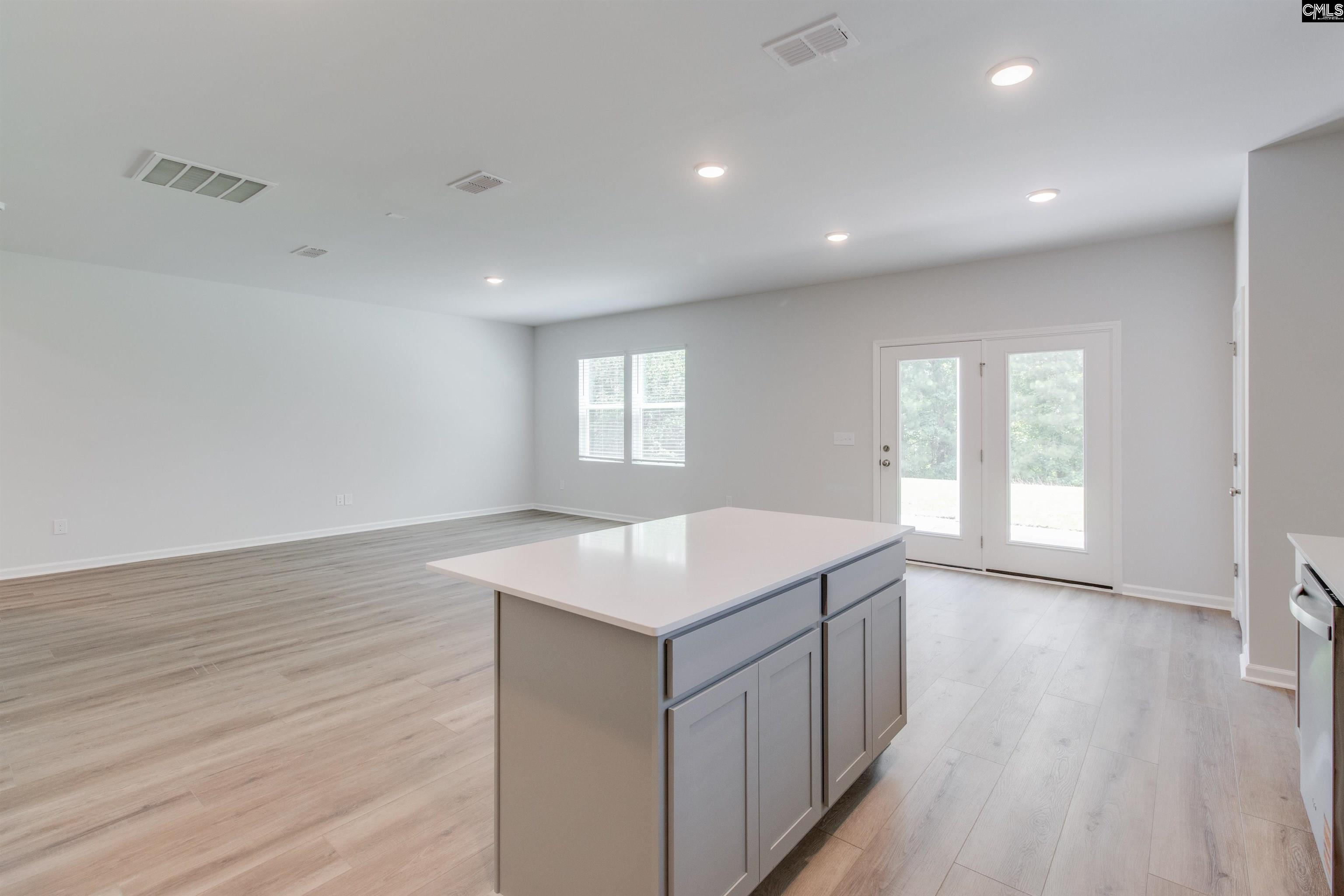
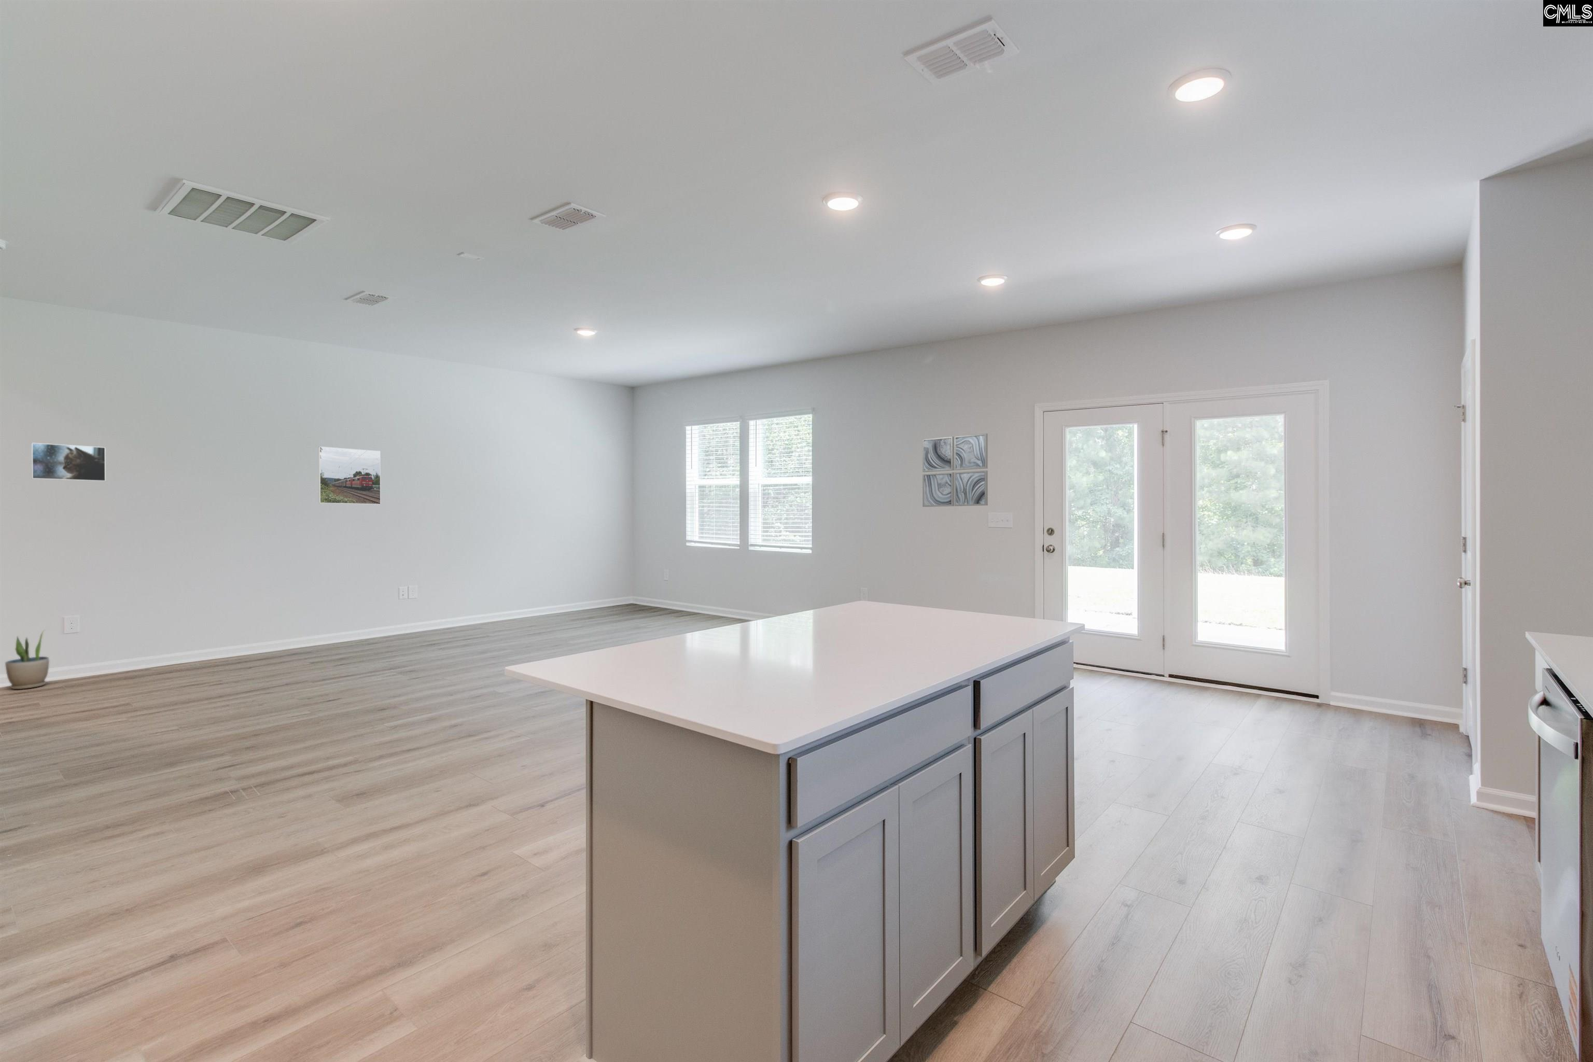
+ potted plant [5,629,50,690]
+ wall art [922,433,989,507]
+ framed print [31,442,107,481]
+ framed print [318,446,382,505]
